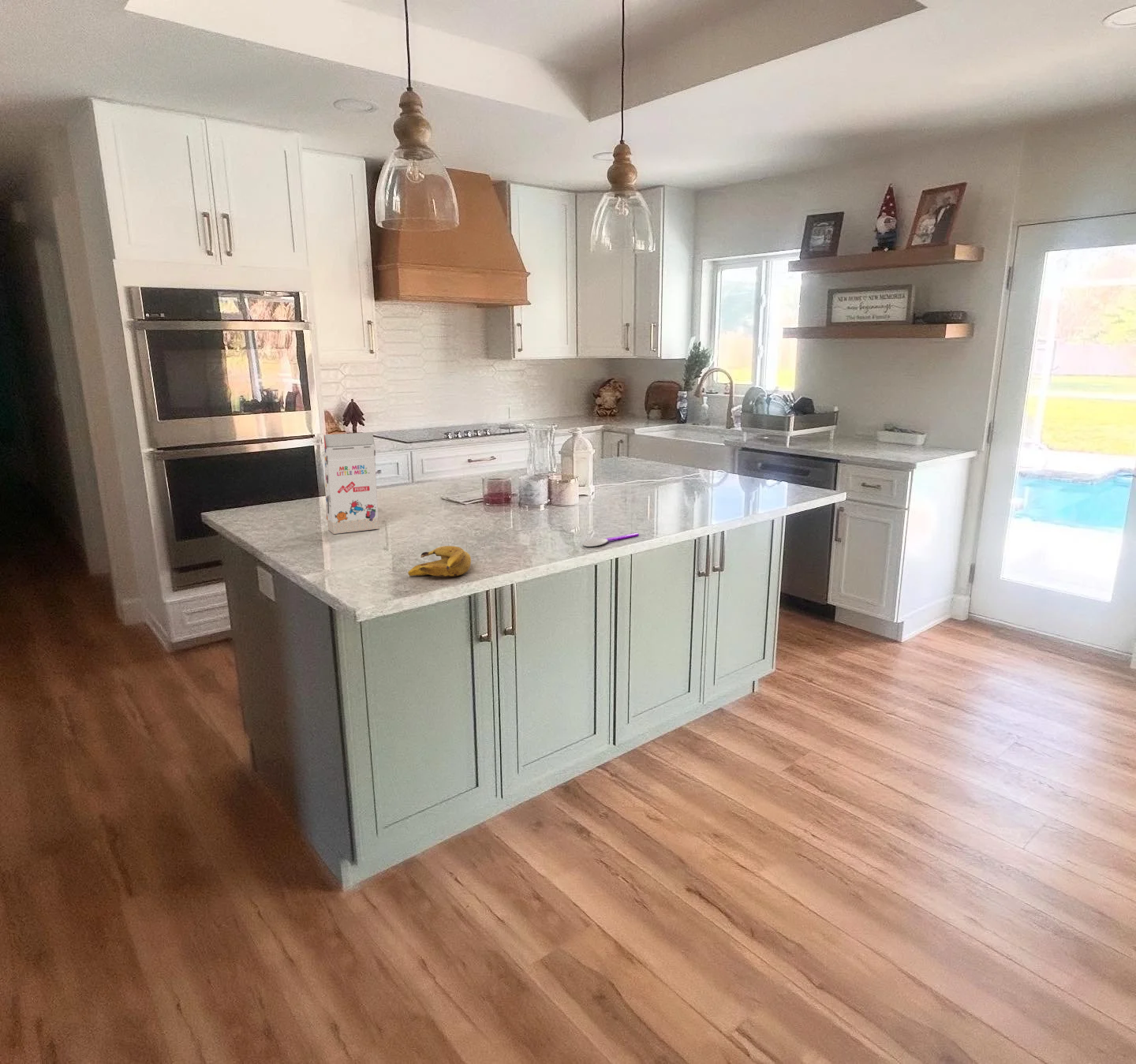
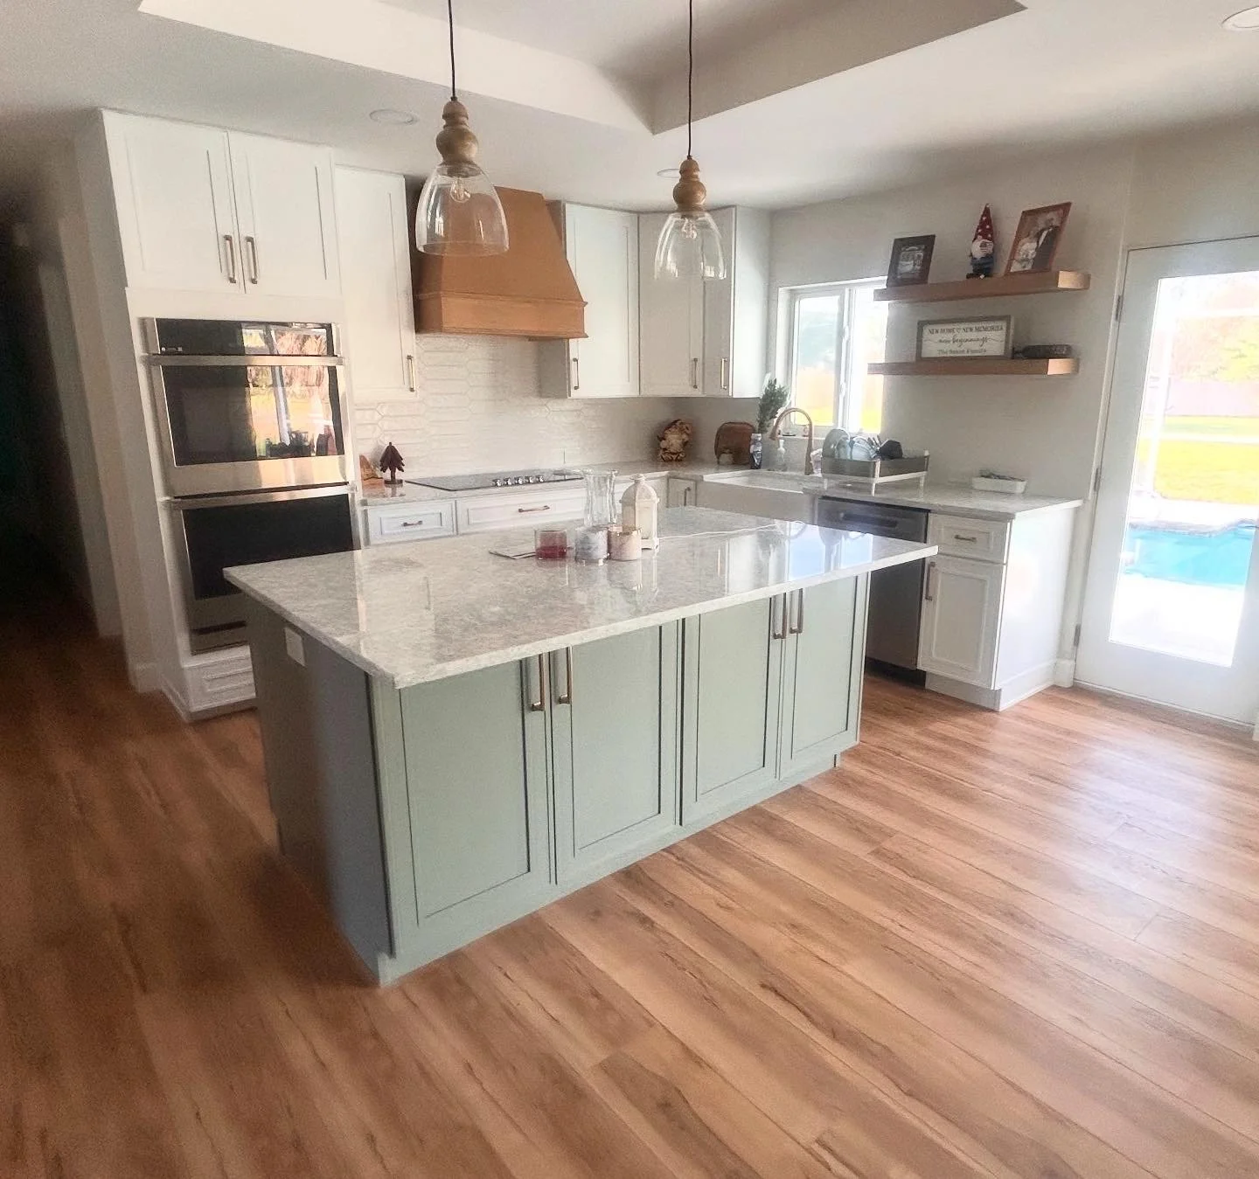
- gift box [323,431,379,535]
- banana [407,545,472,577]
- spoon [582,532,640,547]
